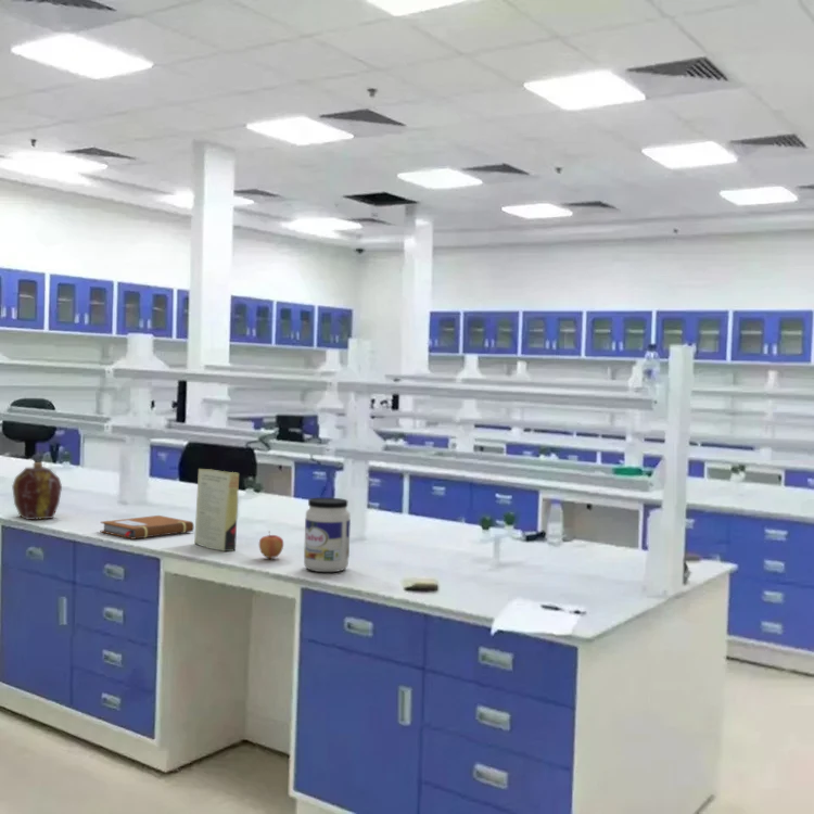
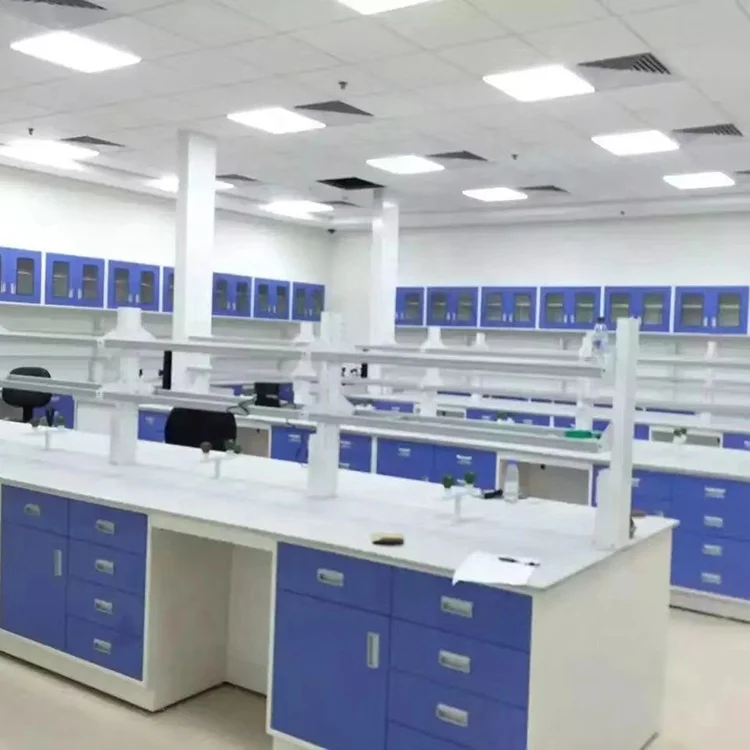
- jar [303,497,352,573]
- notebook [100,514,195,540]
- apple [258,530,284,560]
- book [193,468,240,552]
- flask [11,461,63,521]
